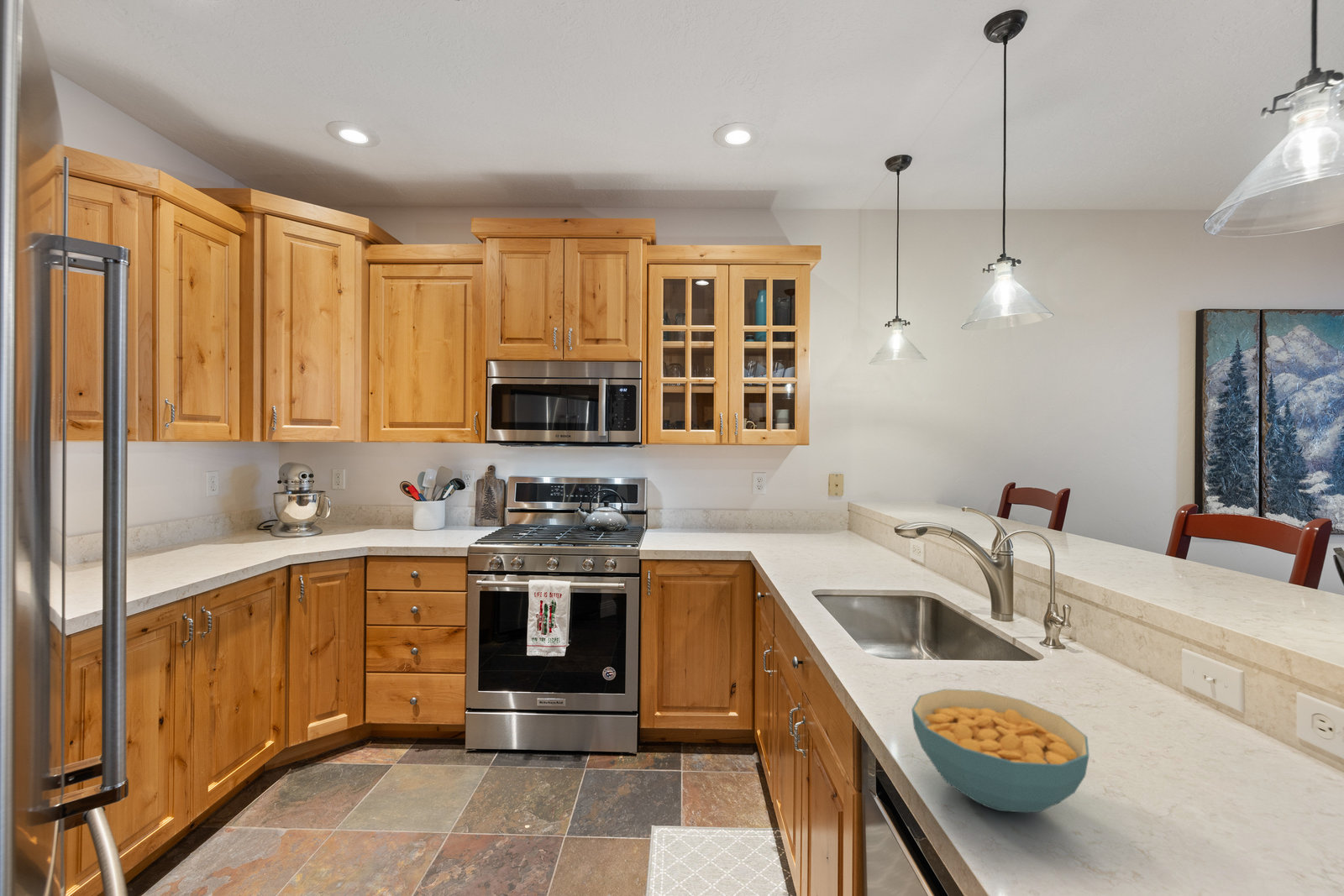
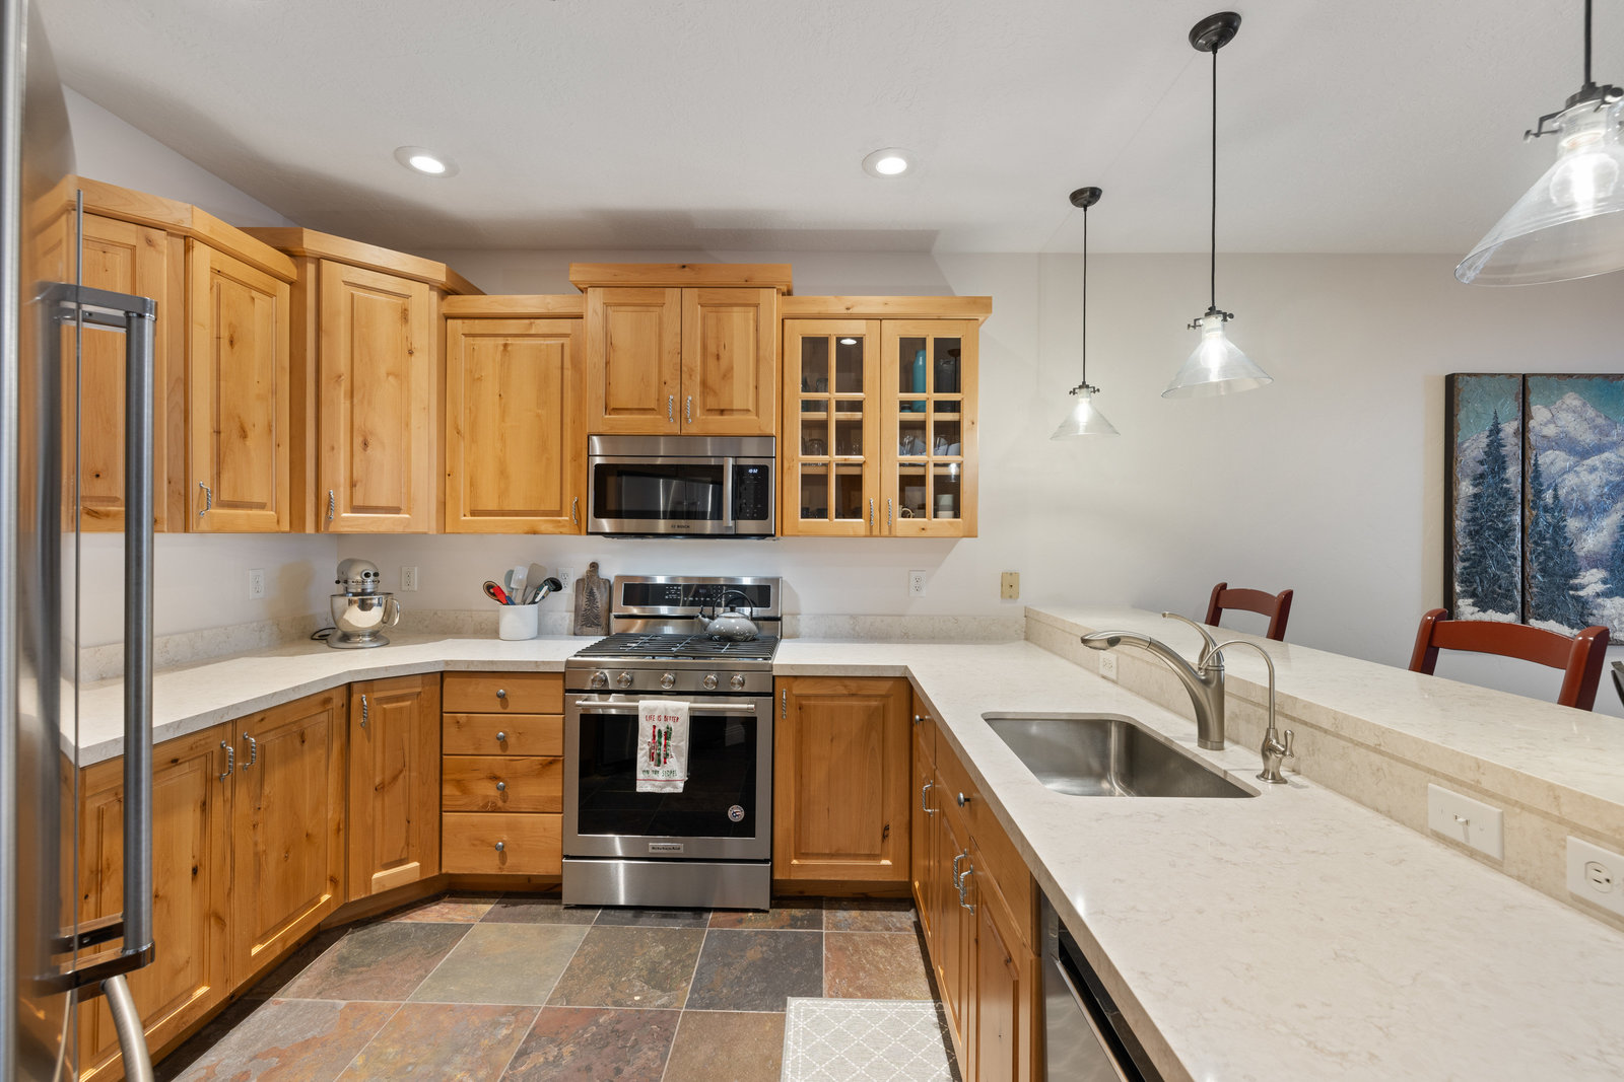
- cereal bowl [911,689,1090,814]
